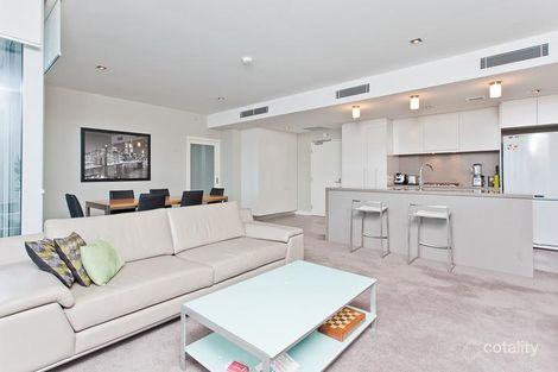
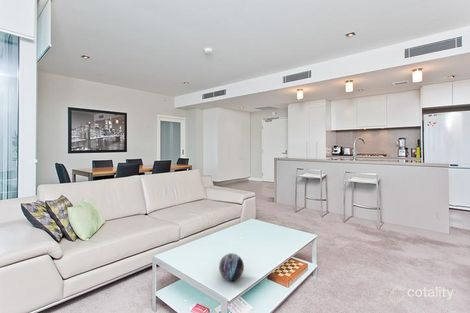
+ decorative orb [218,252,245,282]
